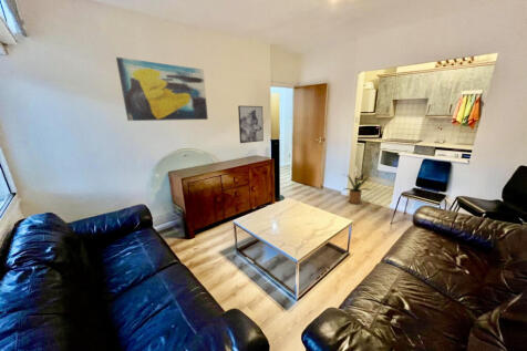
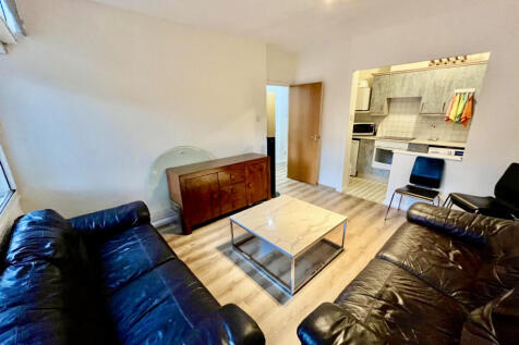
- wall art [237,105,265,144]
- wall art [115,56,209,122]
- house plant [341,172,372,205]
